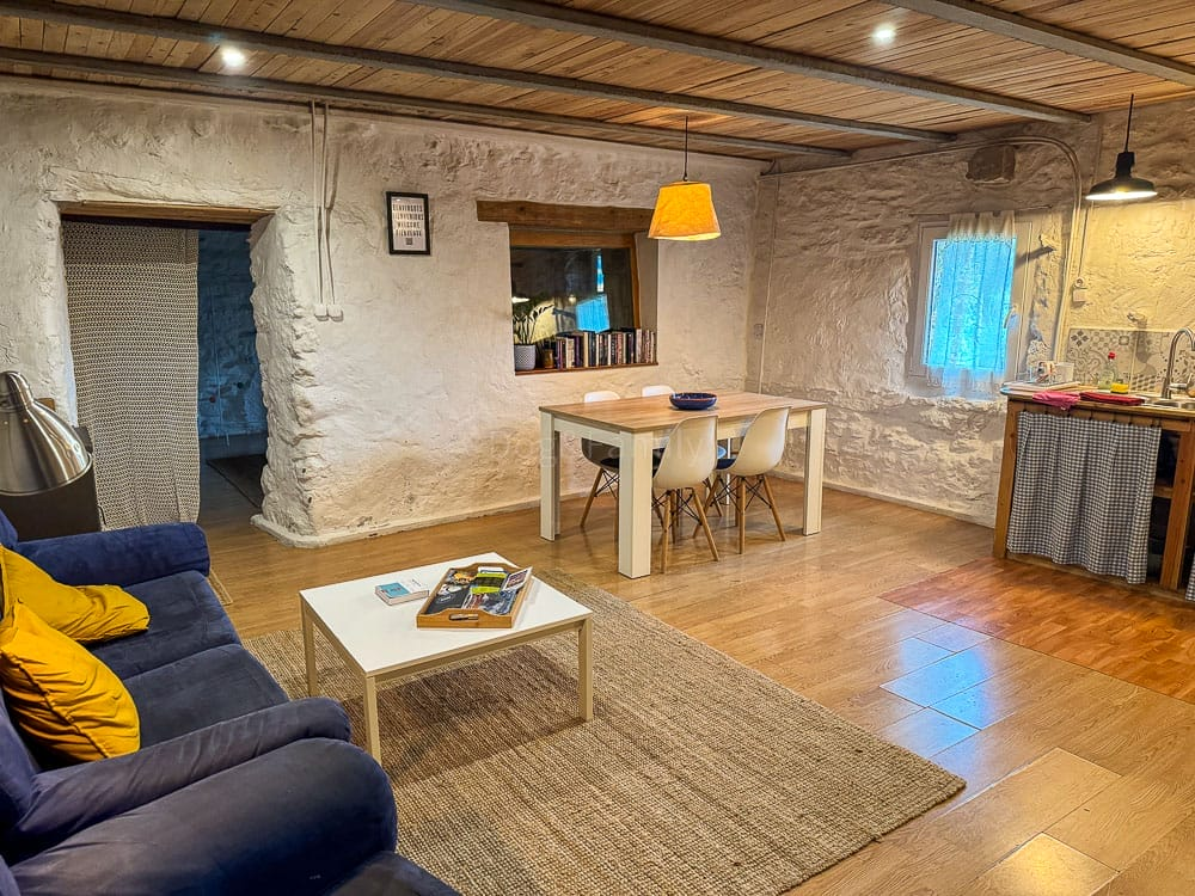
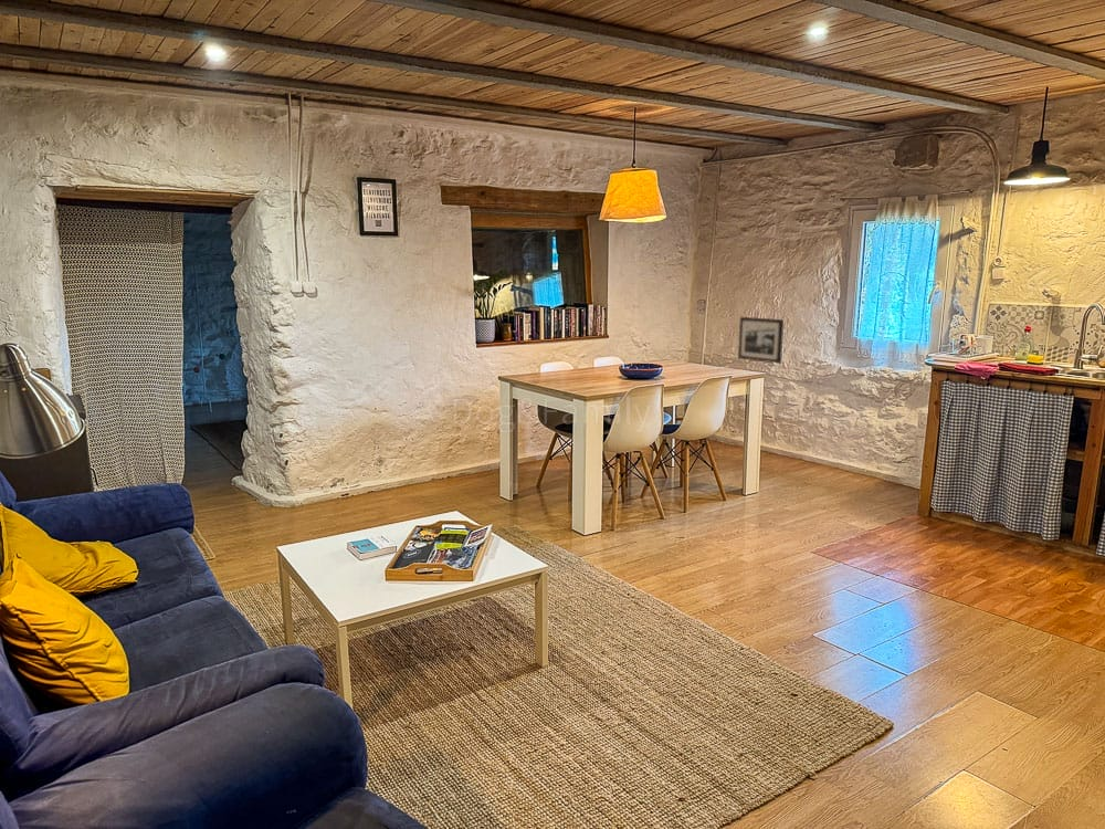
+ picture frame [737,316,785,365]
